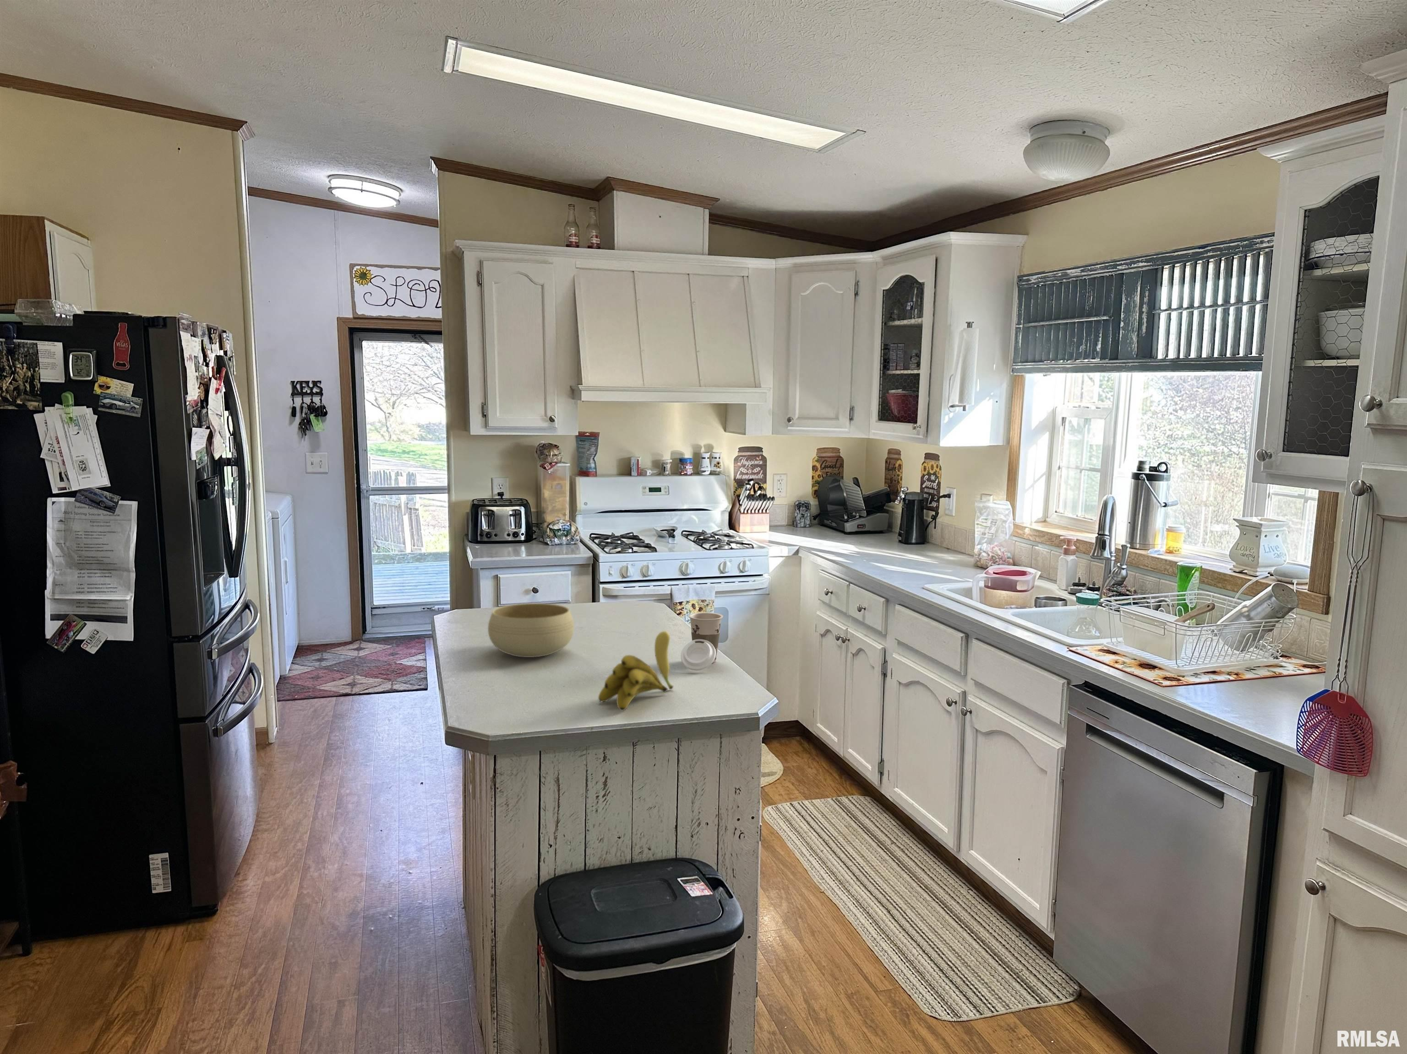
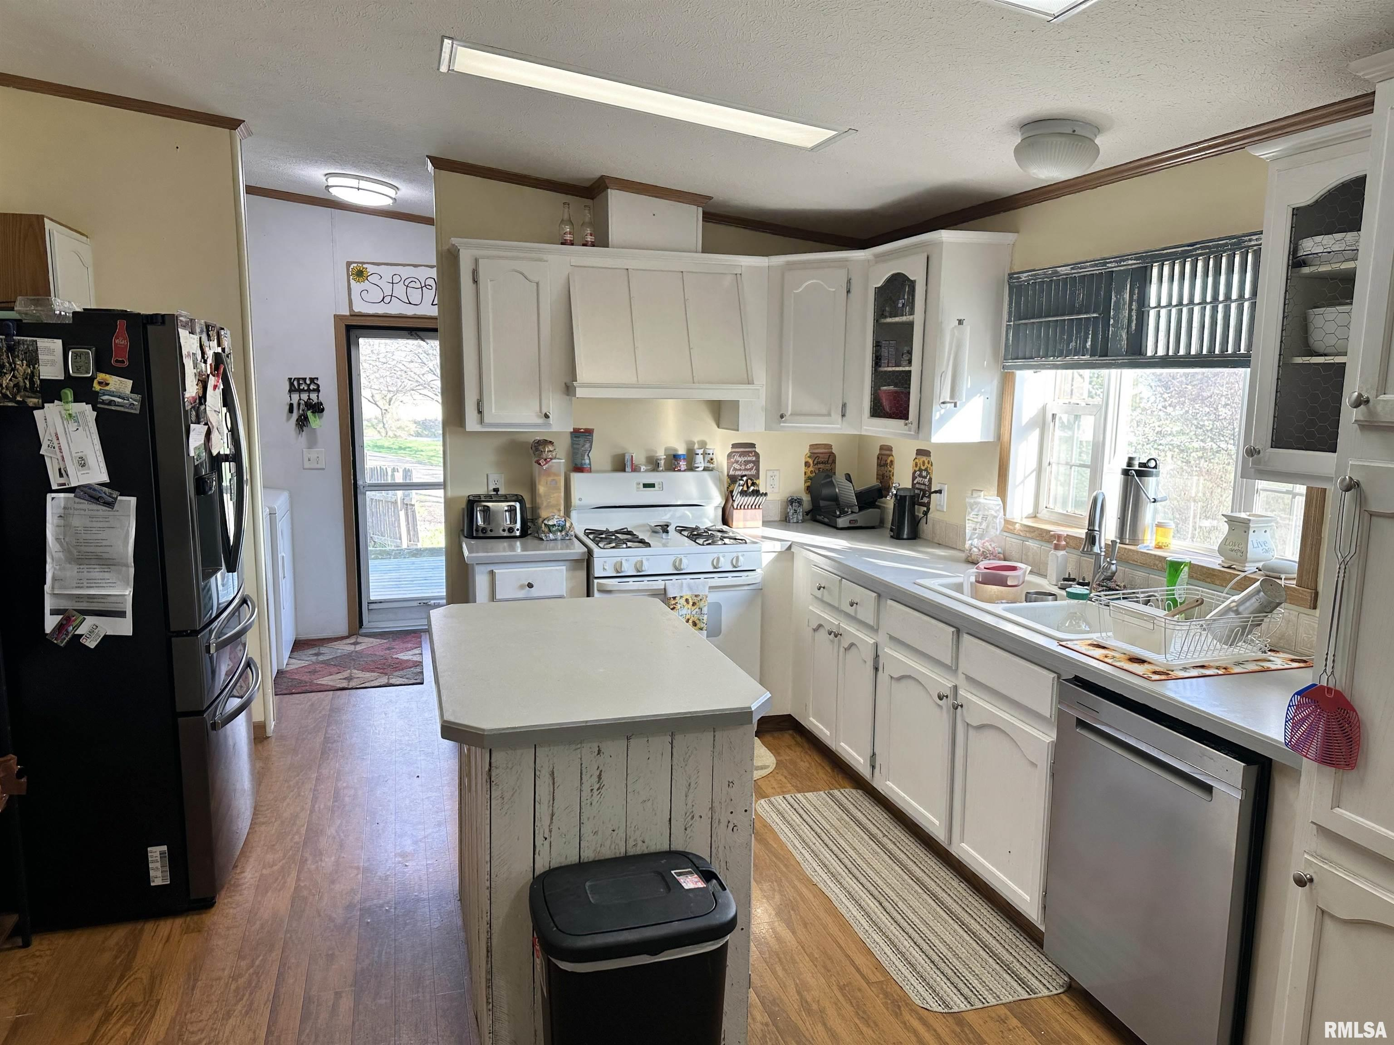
- bowl [487,603,574,658]
- banana [598,630,674,712]
- cup [680,612,723,671]
